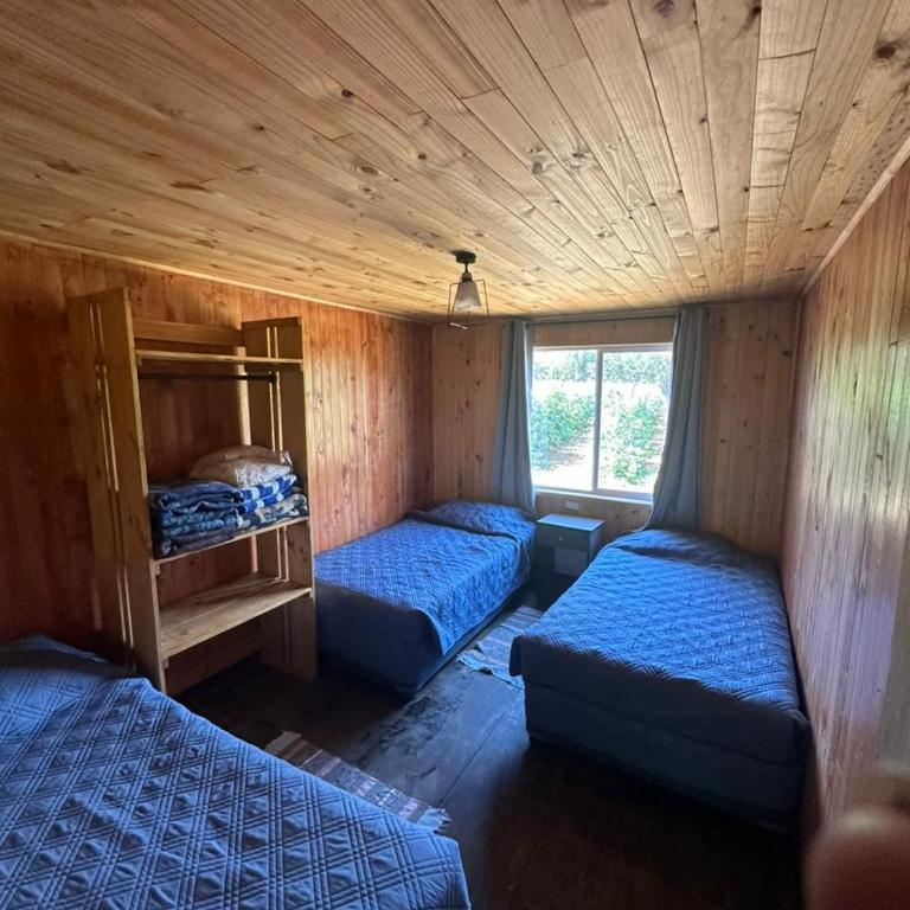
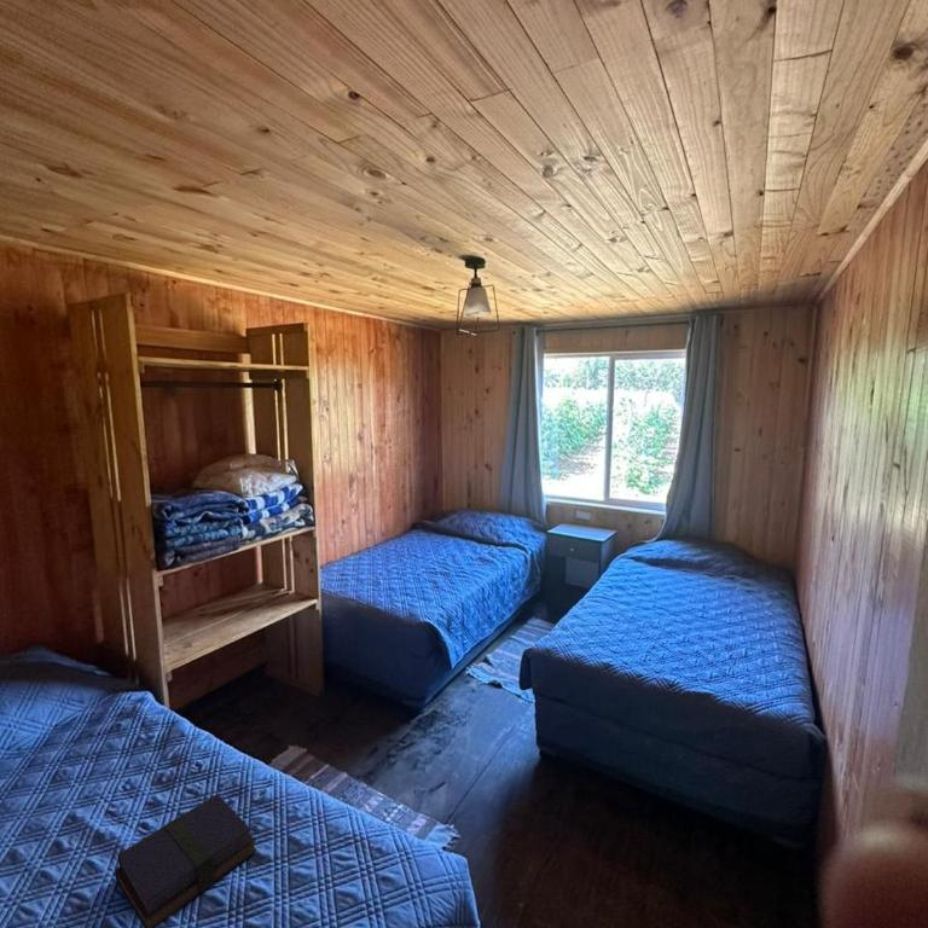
+ book [114,793,257,928]
